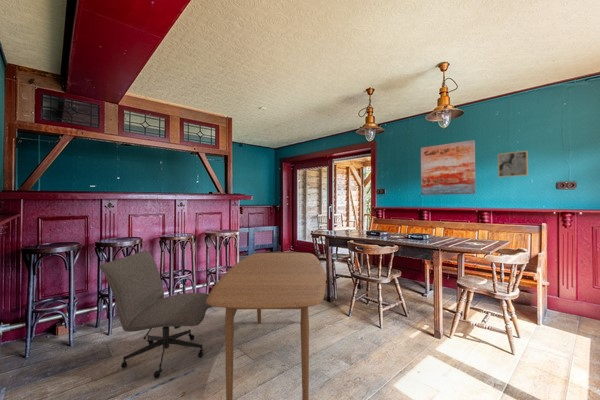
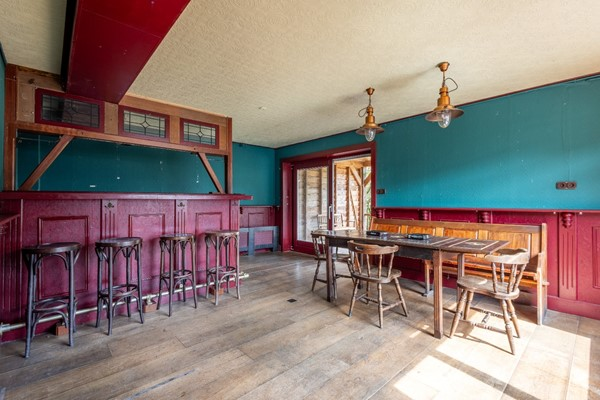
- chair [99,249,213,379]
- wall art [497,150,529,178]
- dining table [206,252,327,400]
- wall art [420,139,476,196]
